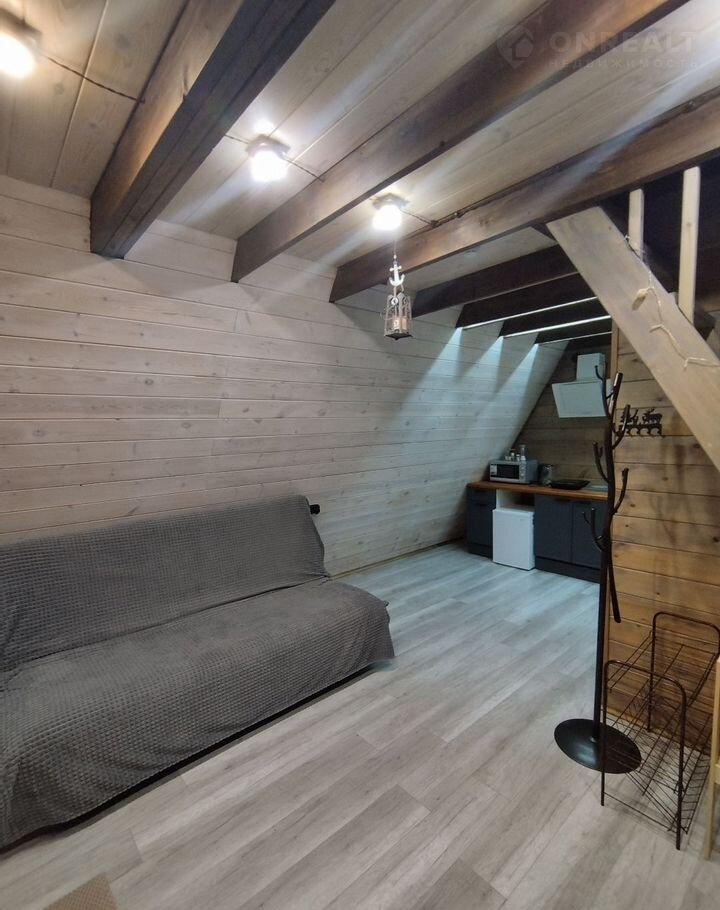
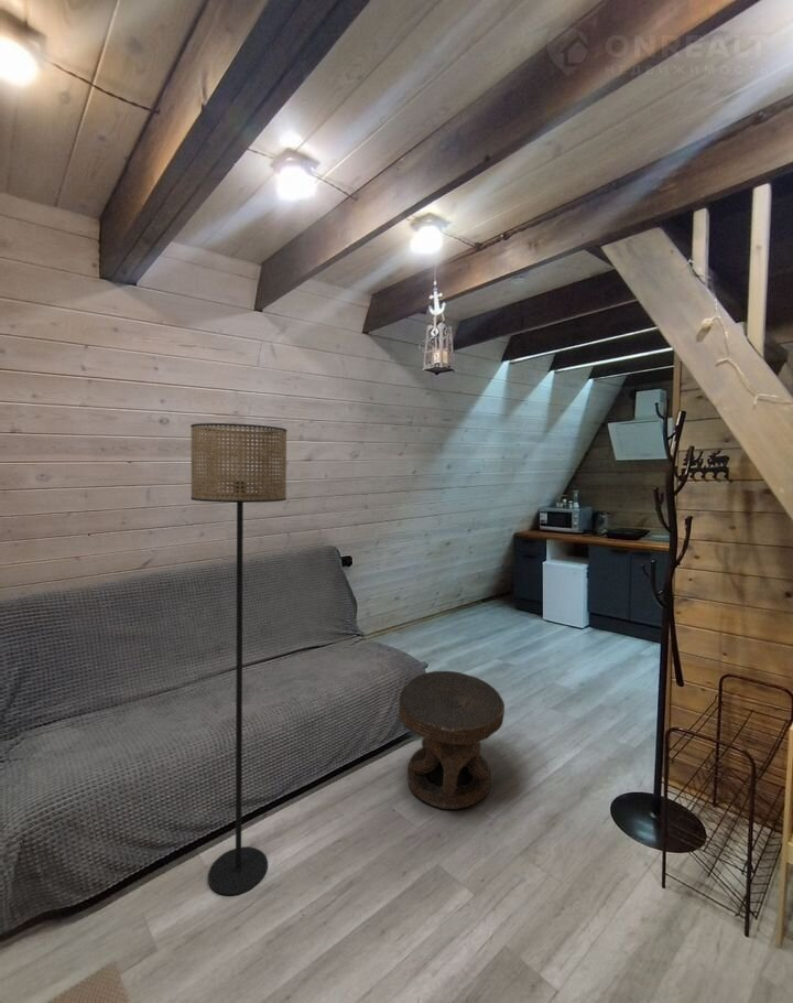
+ floor lamp [189,422,287,896]
+ side table [398,670,506,810]
